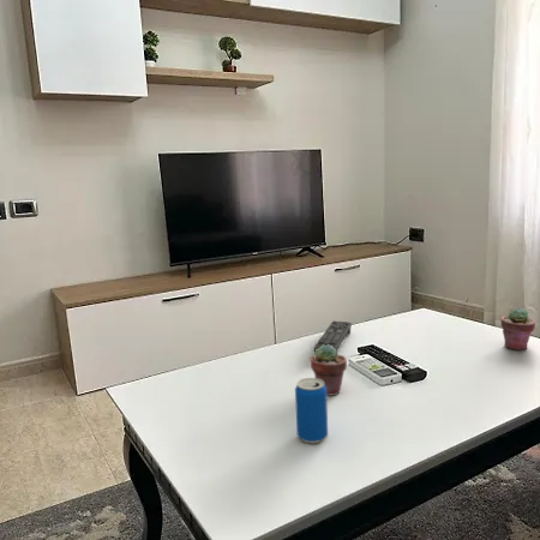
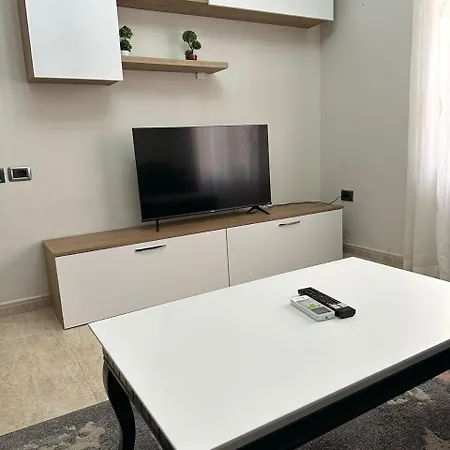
- potted succulent [499,307,536,352]
- beverage can [294,377,329,444]
- remote control [313,319,353,354]
- potted succulent [310,344,348,397]
